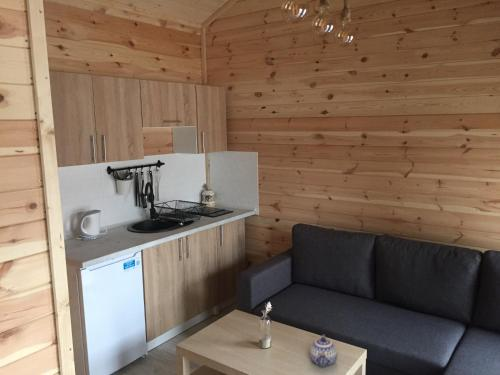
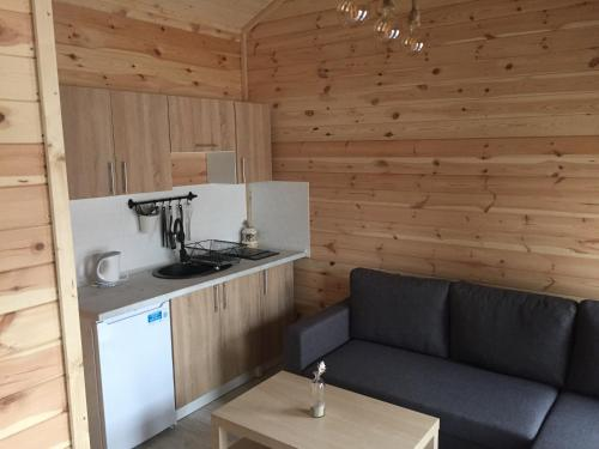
- teapot [309,333,338,368]
